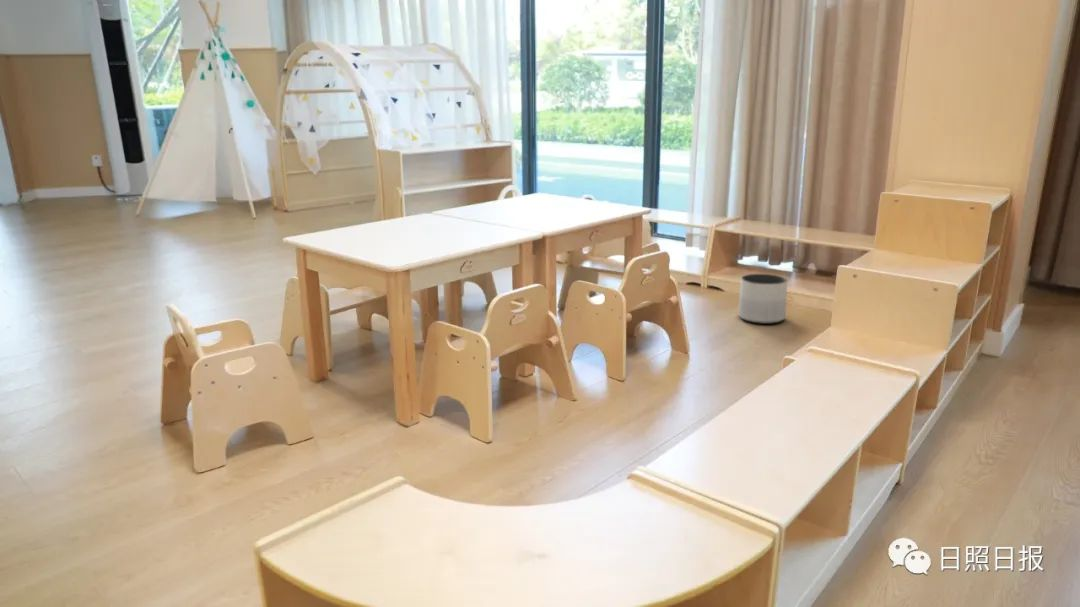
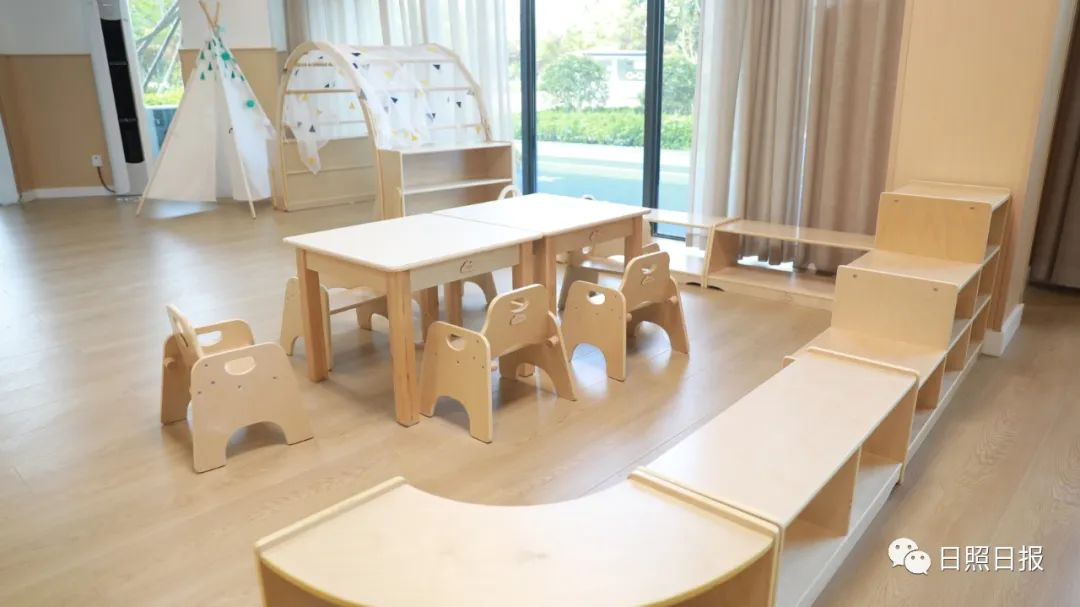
- planter [738,273,788,325]
